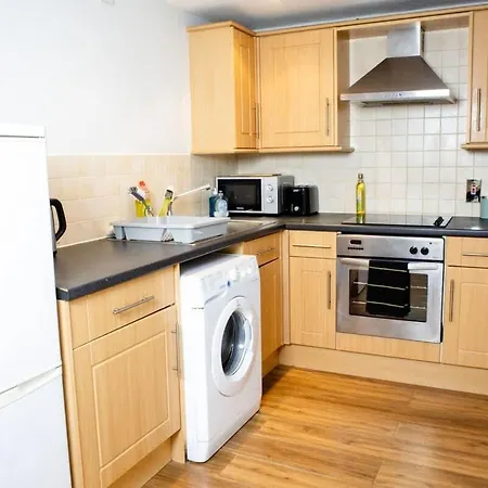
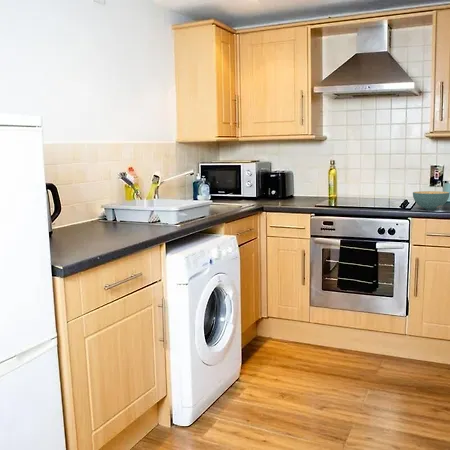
+ cereal bowl [412,190,450,211]
